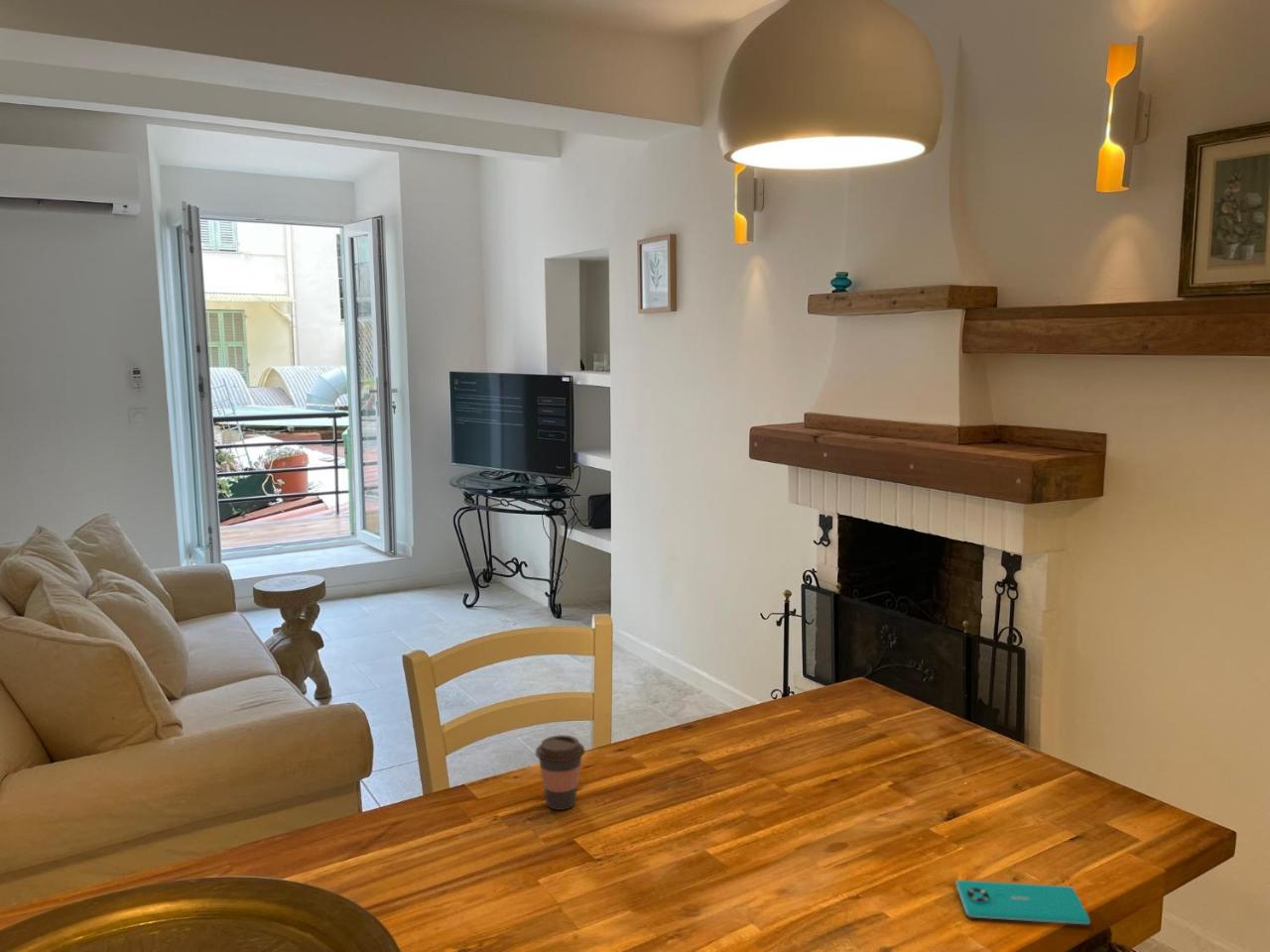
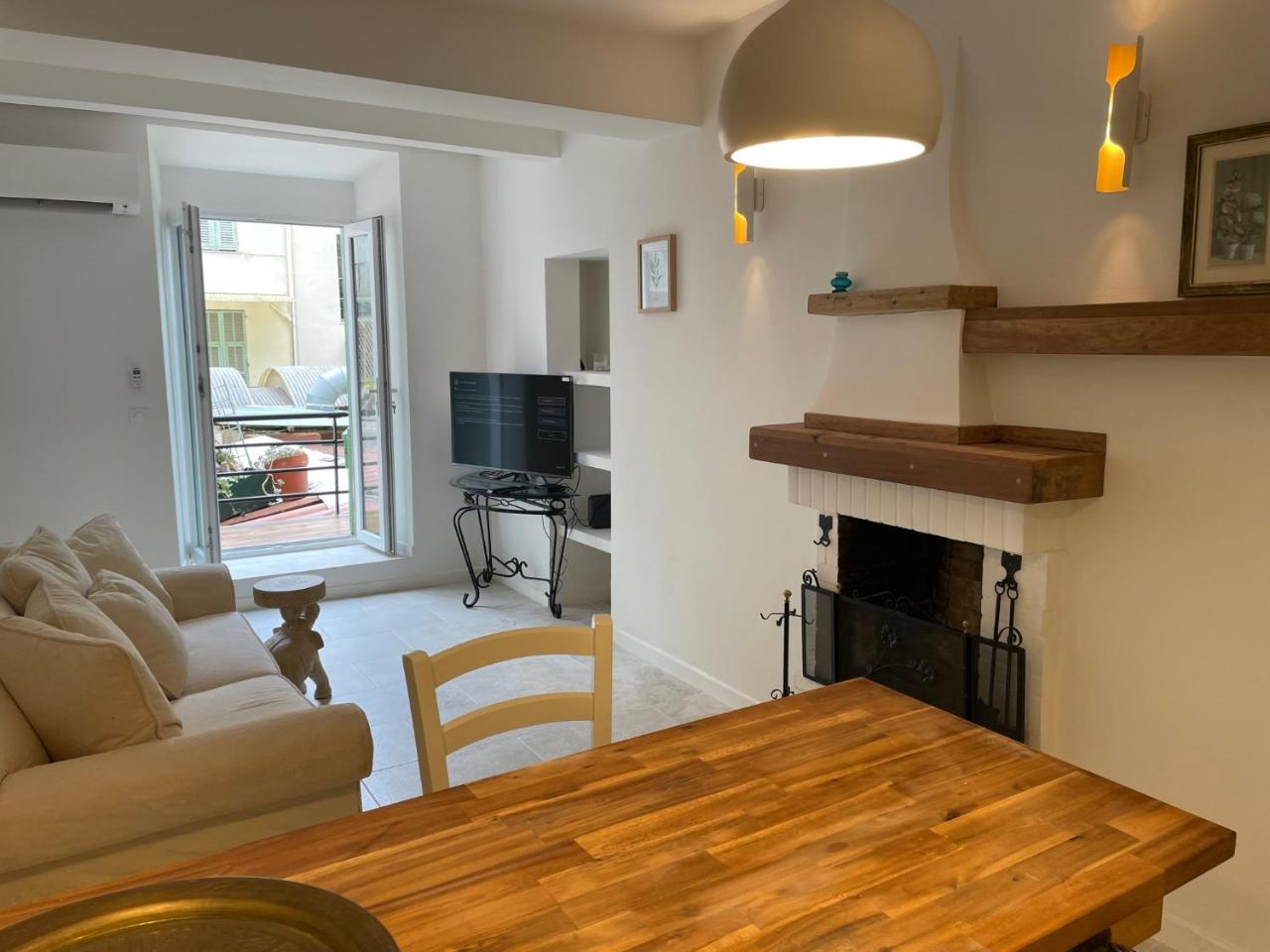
- smartphone [954,880,1091,925]
- coffee cup [534,734,586,811]
